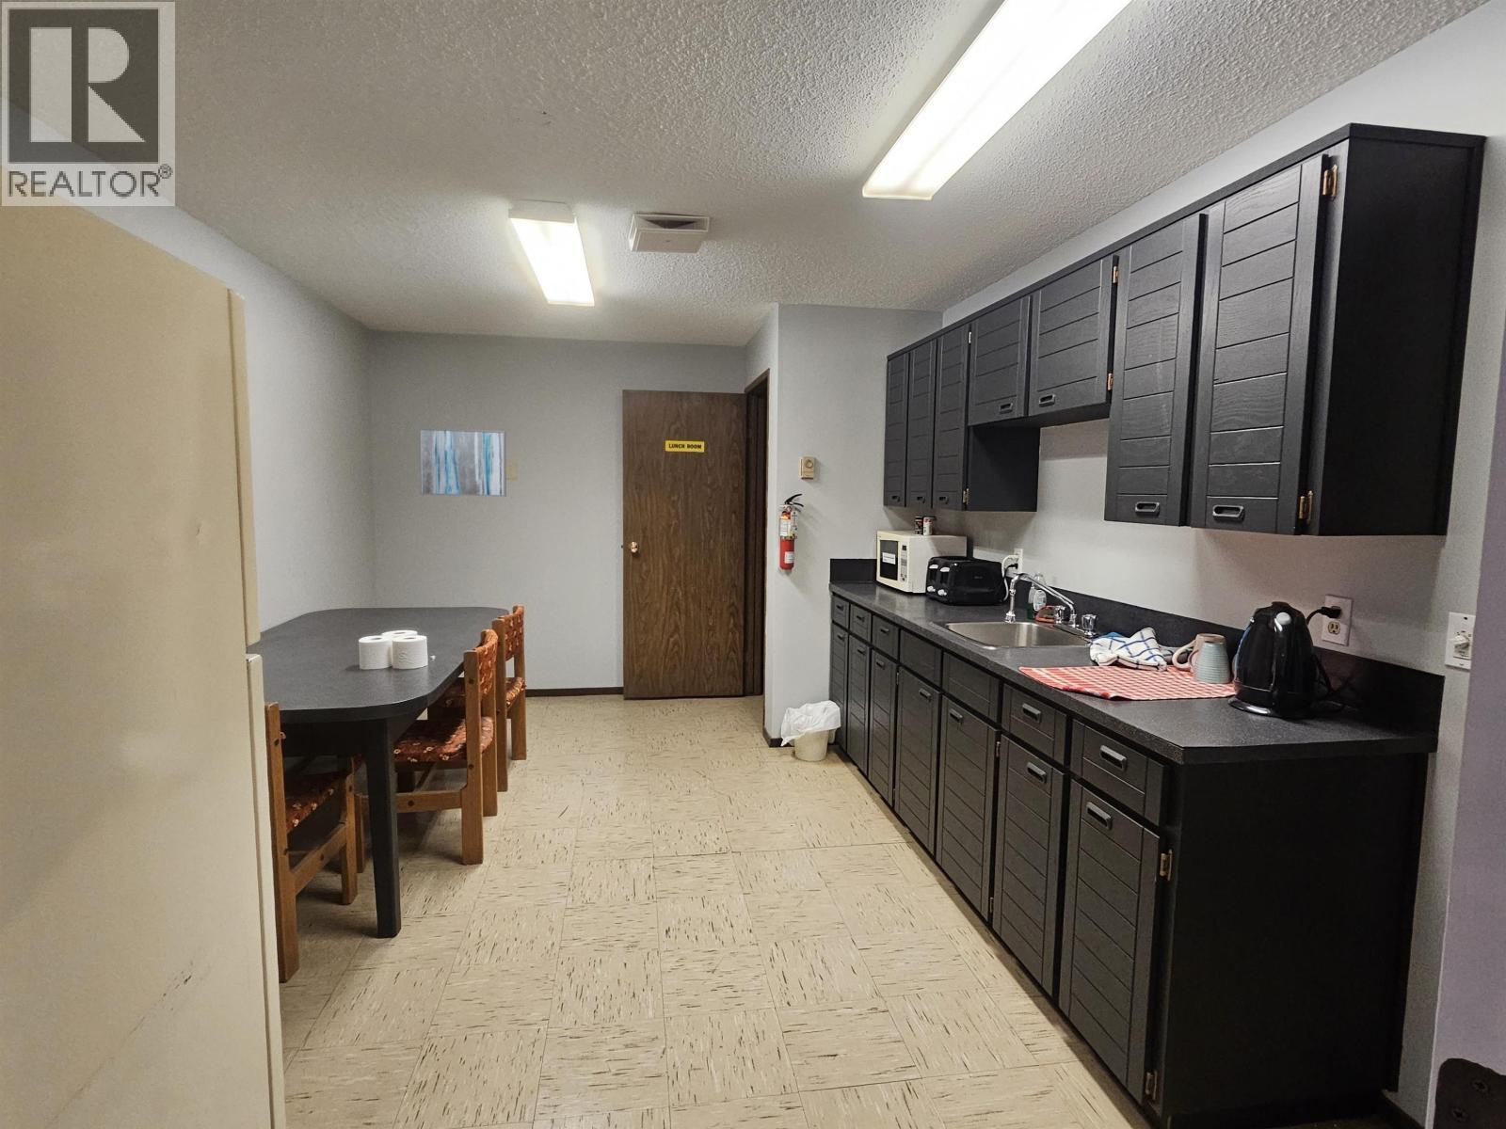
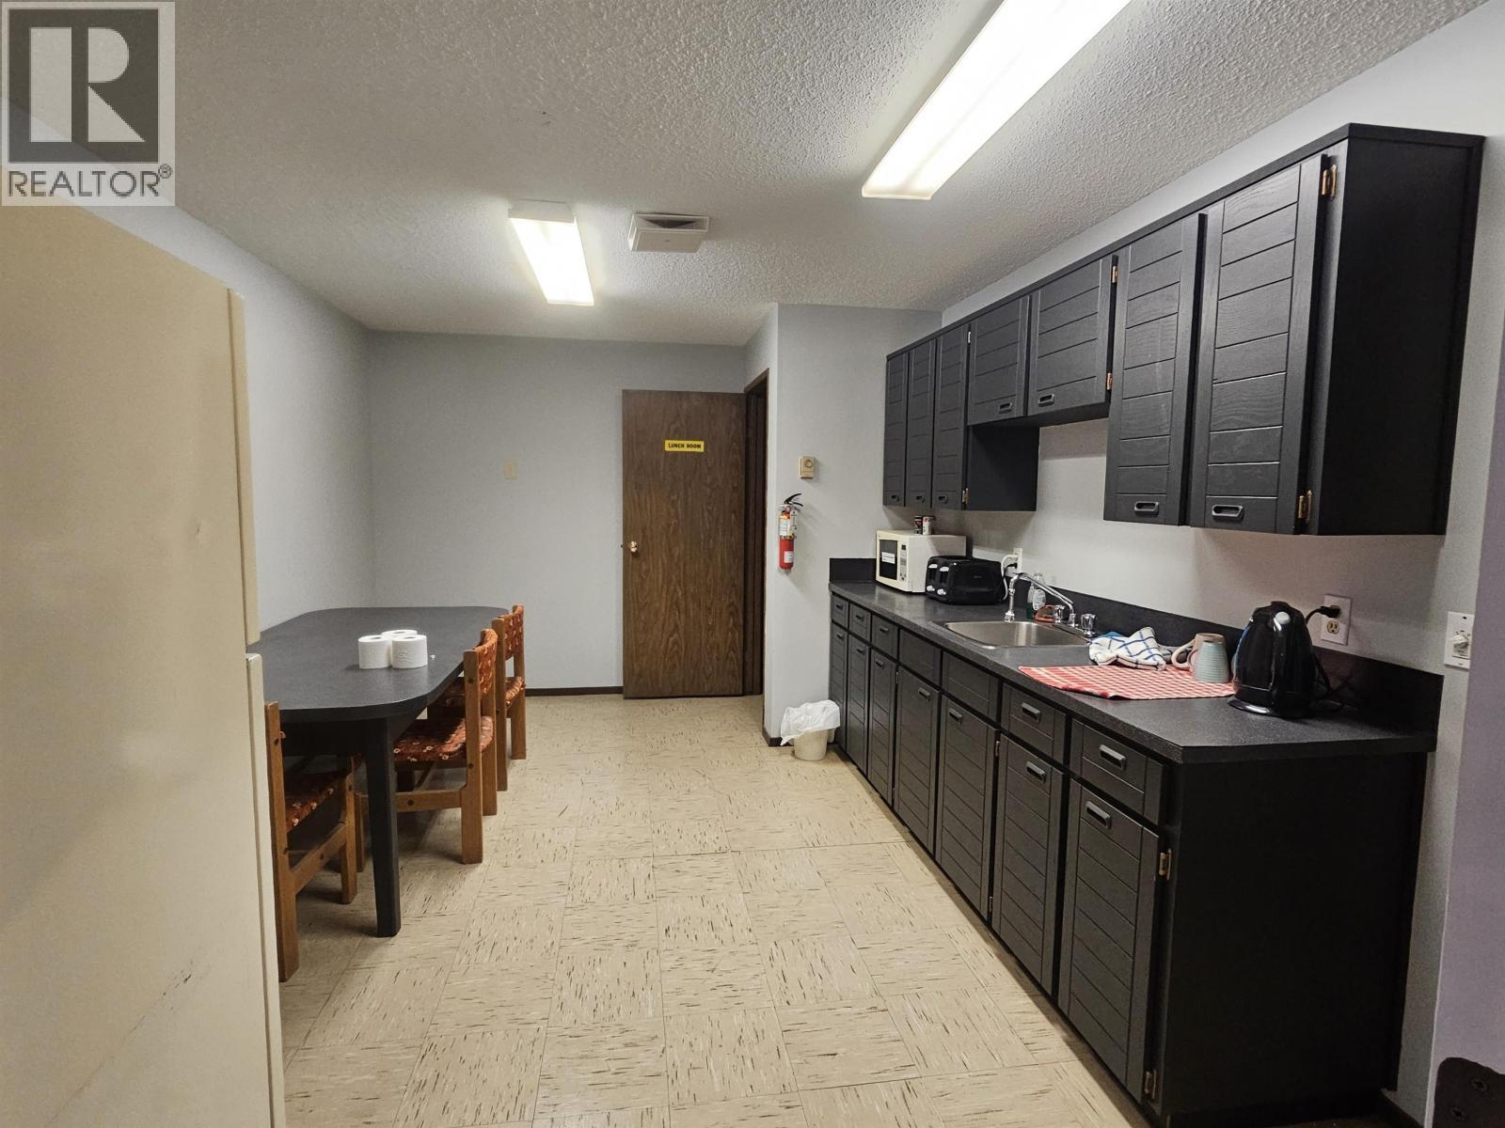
- wall art [417,427,508,498]
